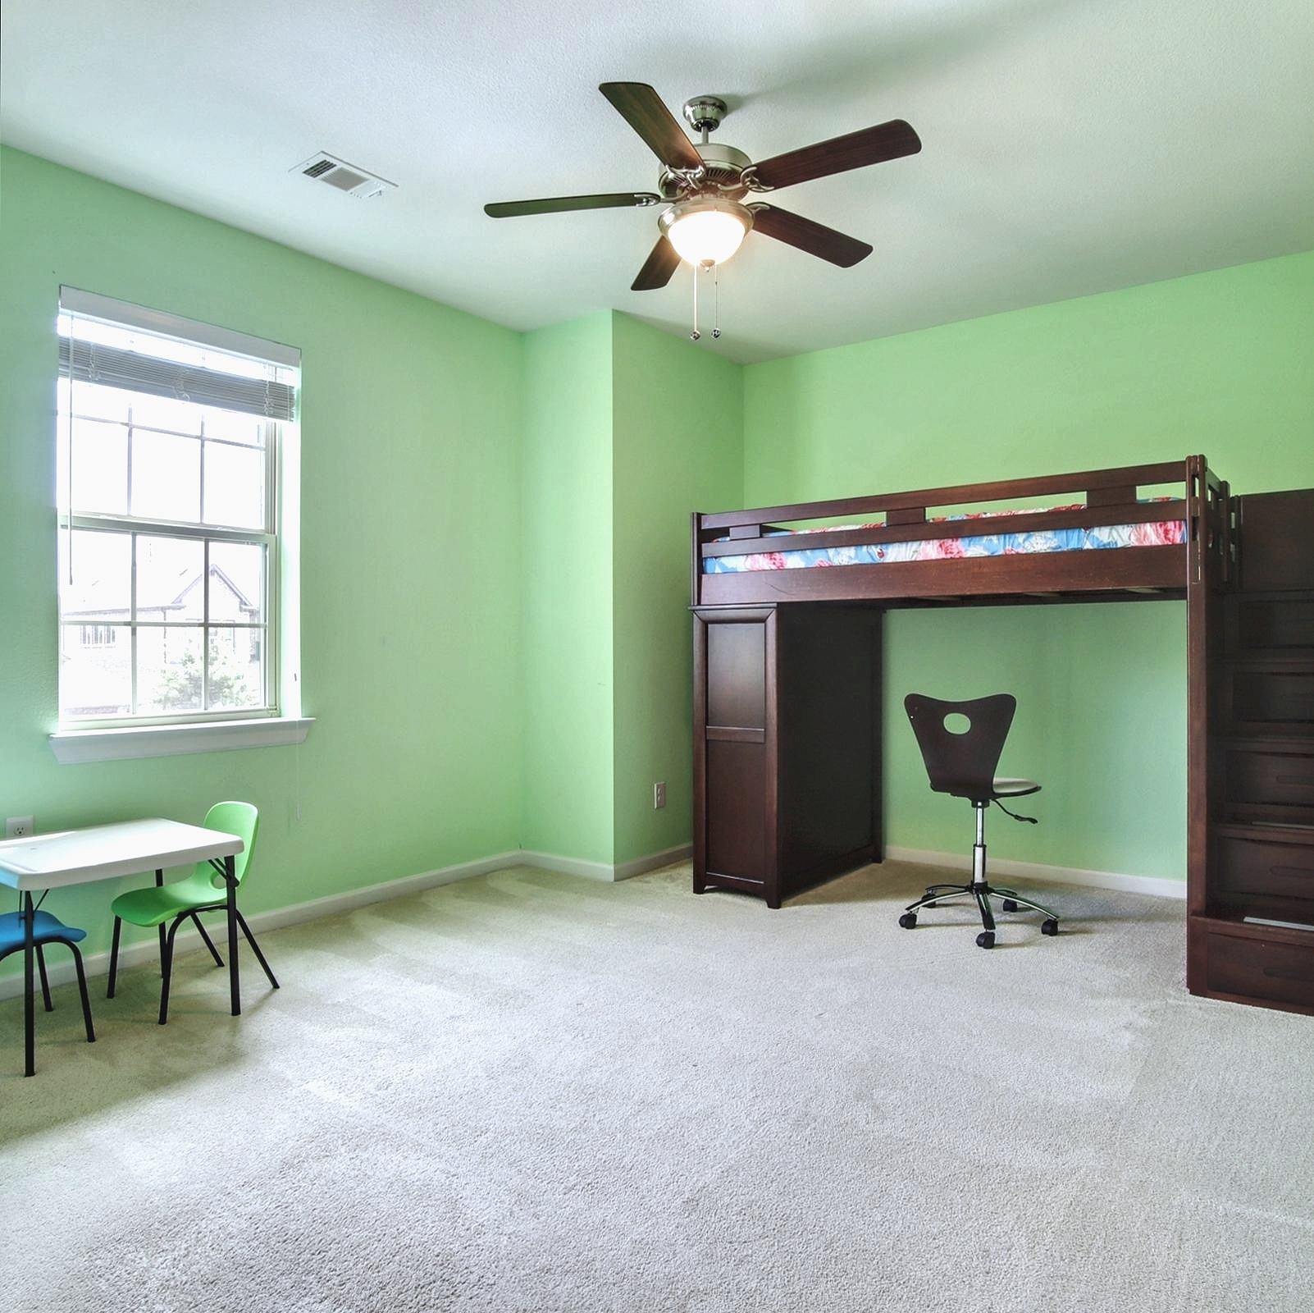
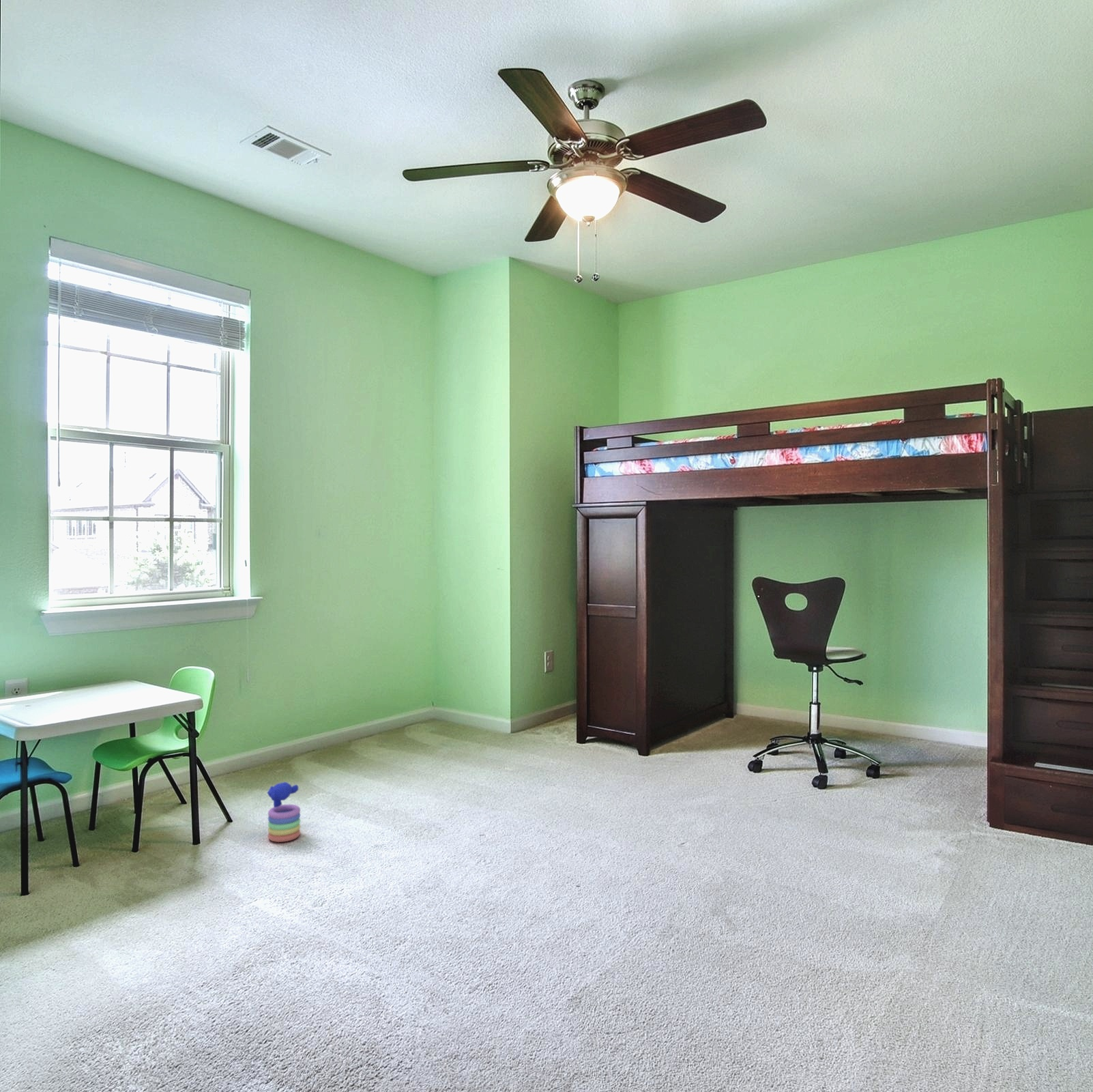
+ stacking toy [267,781,301,843]
